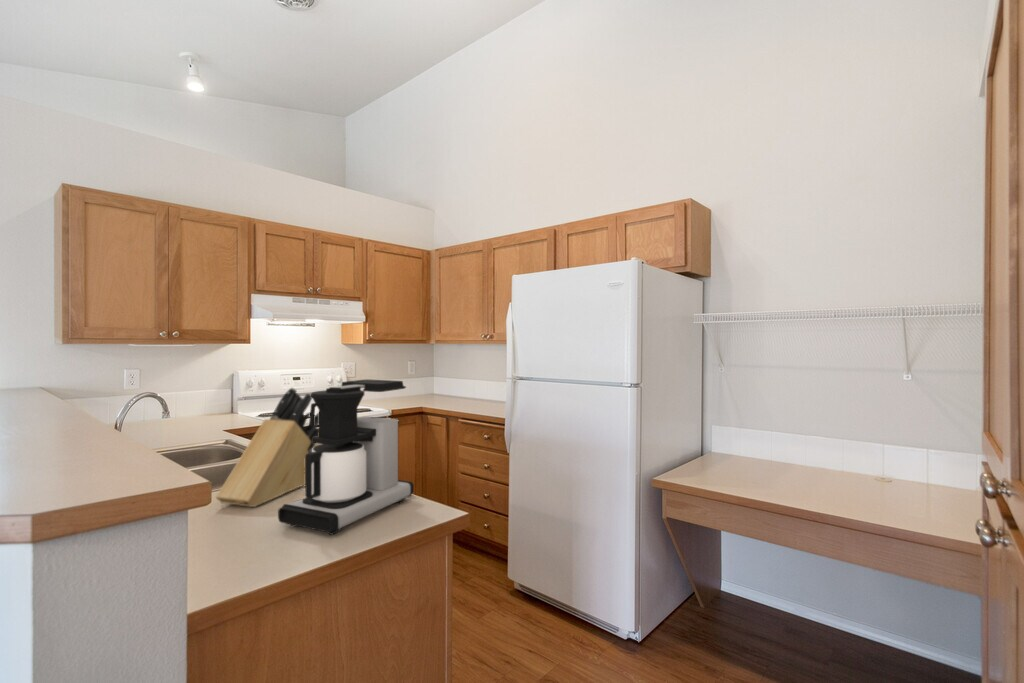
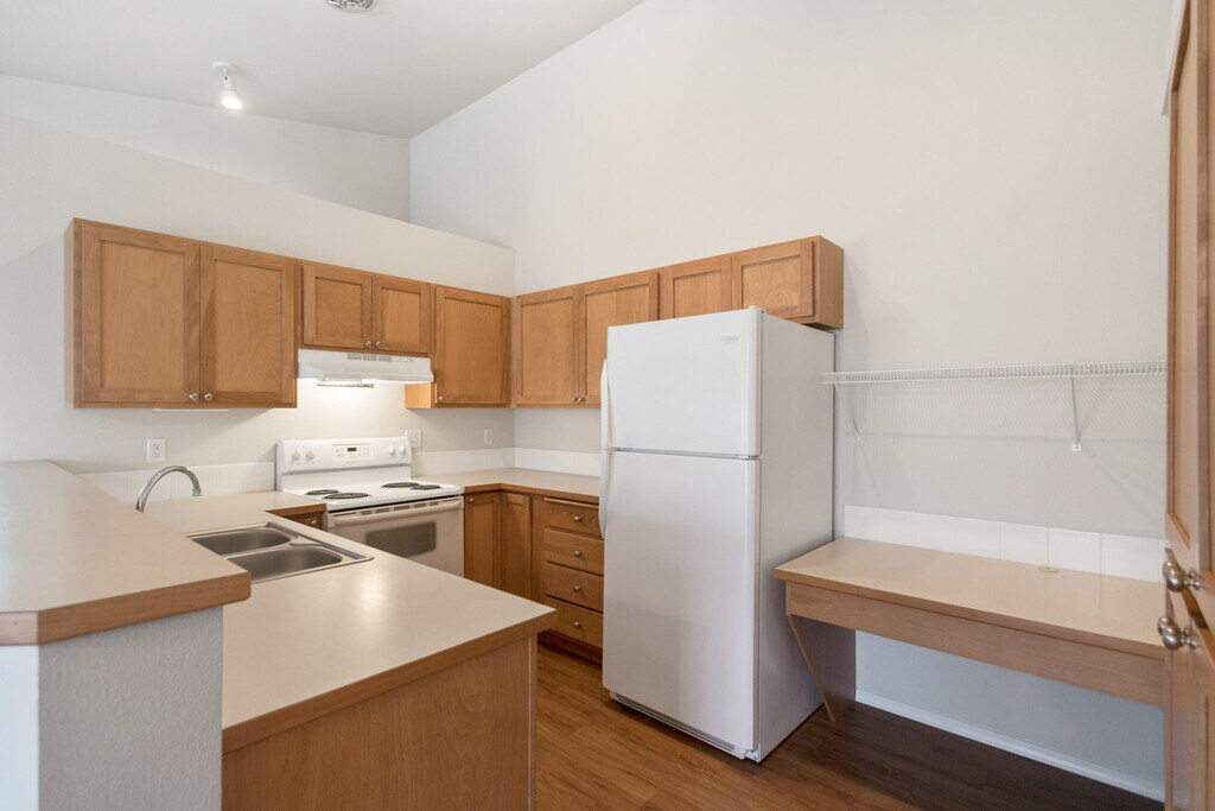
- coffee maker [277,379,415,536]
- knife block [215,387,319,508]
